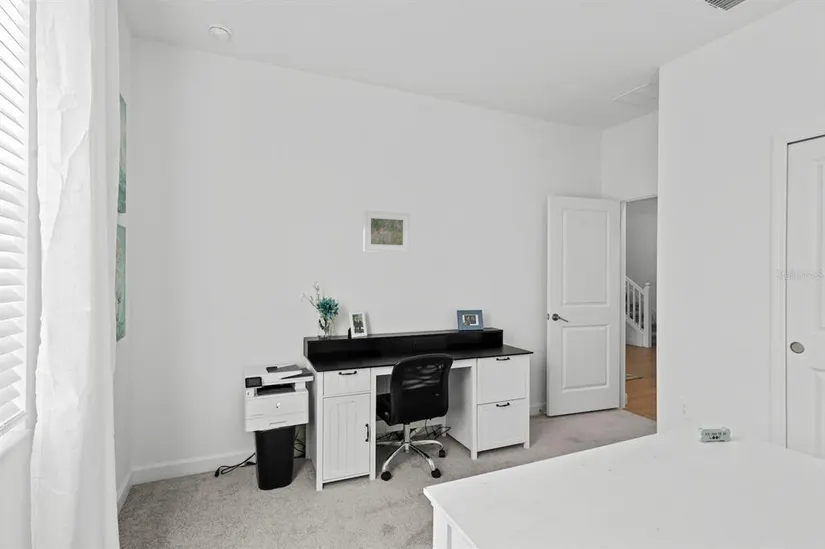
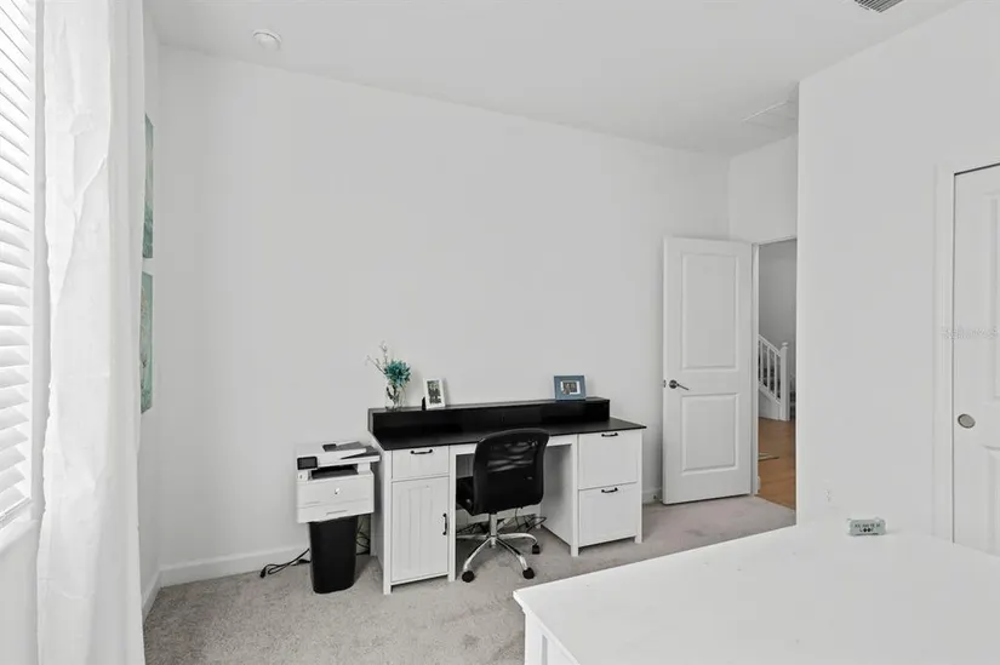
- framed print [362,209,410,253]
